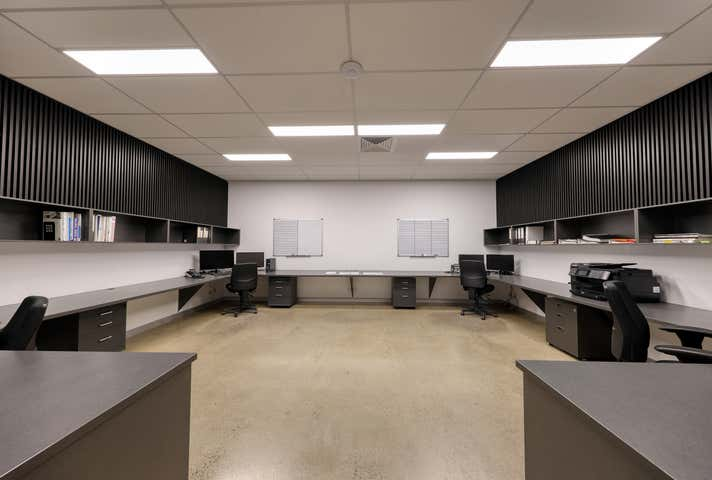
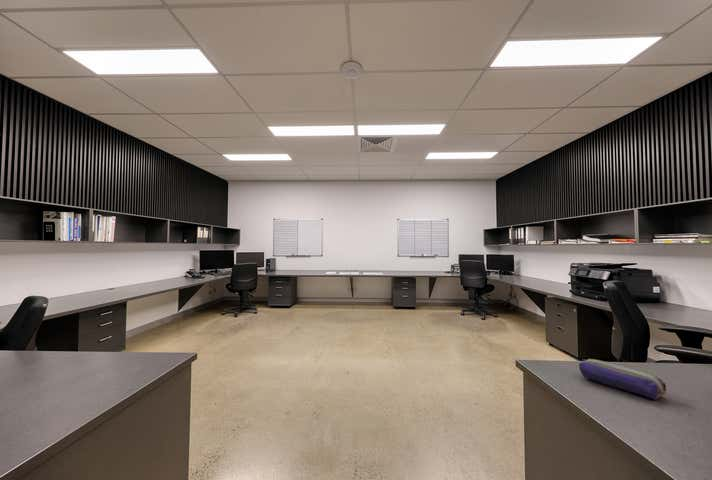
+ pencil case [578,358,667,401]
